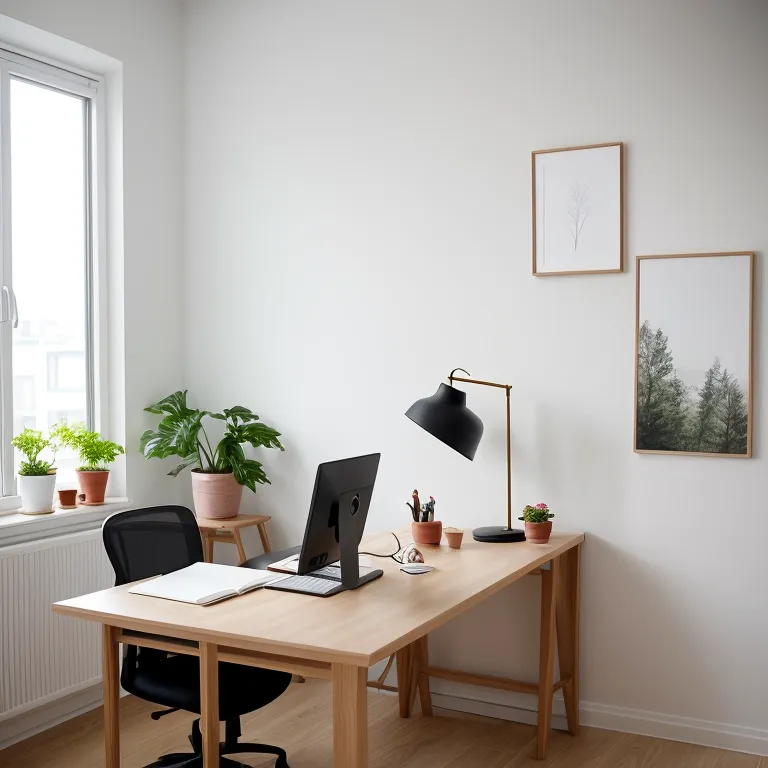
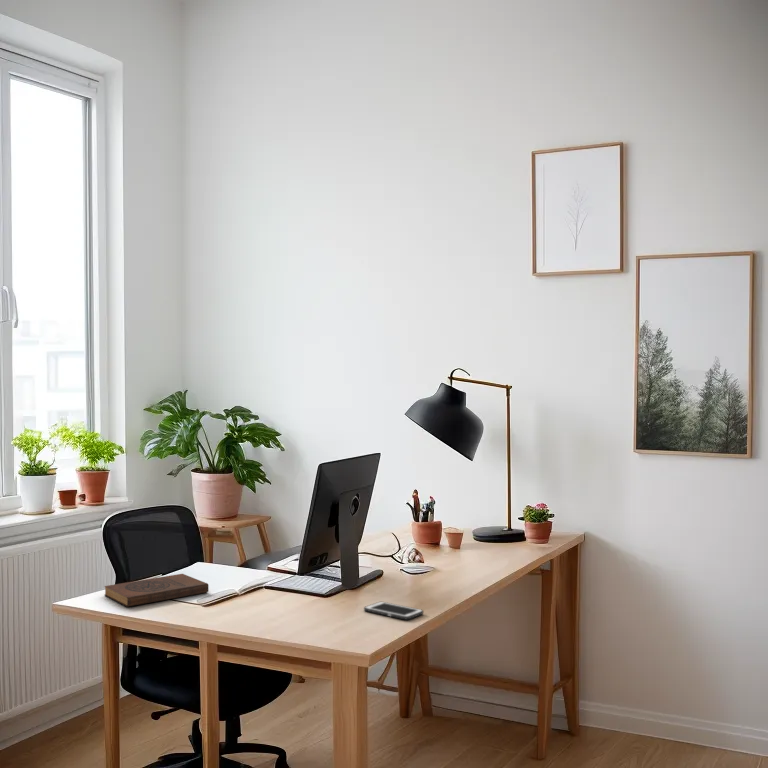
+ book [103,573,209,607]
+ cell phone [363,601,424,621]
